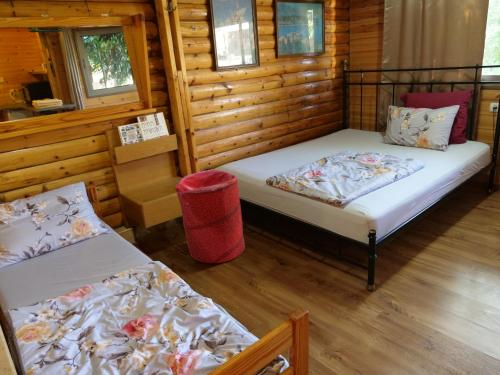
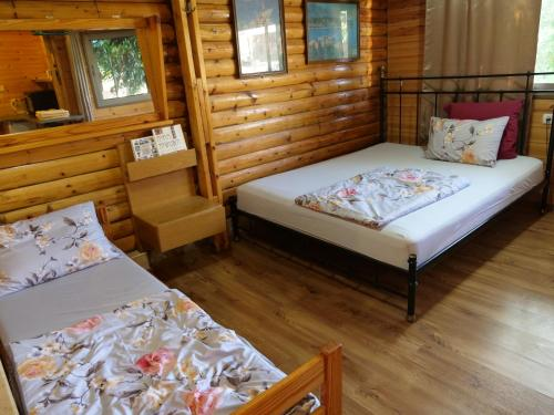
- laundry hamper [174,169,246,264]
